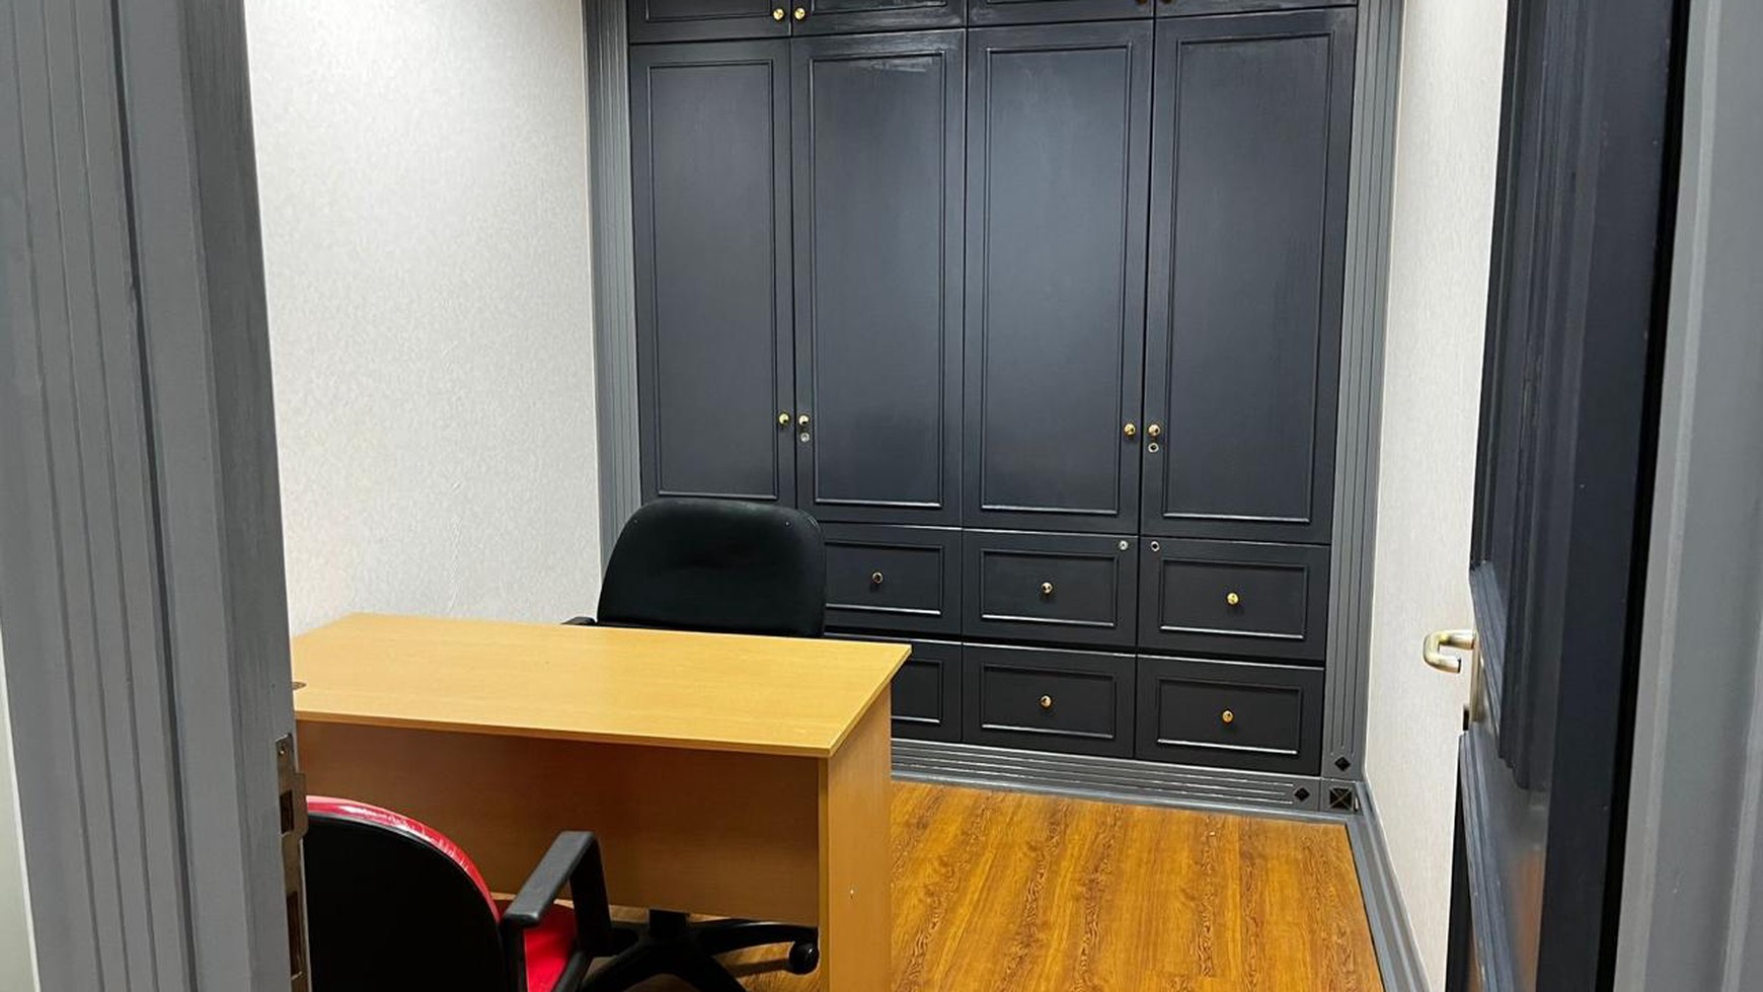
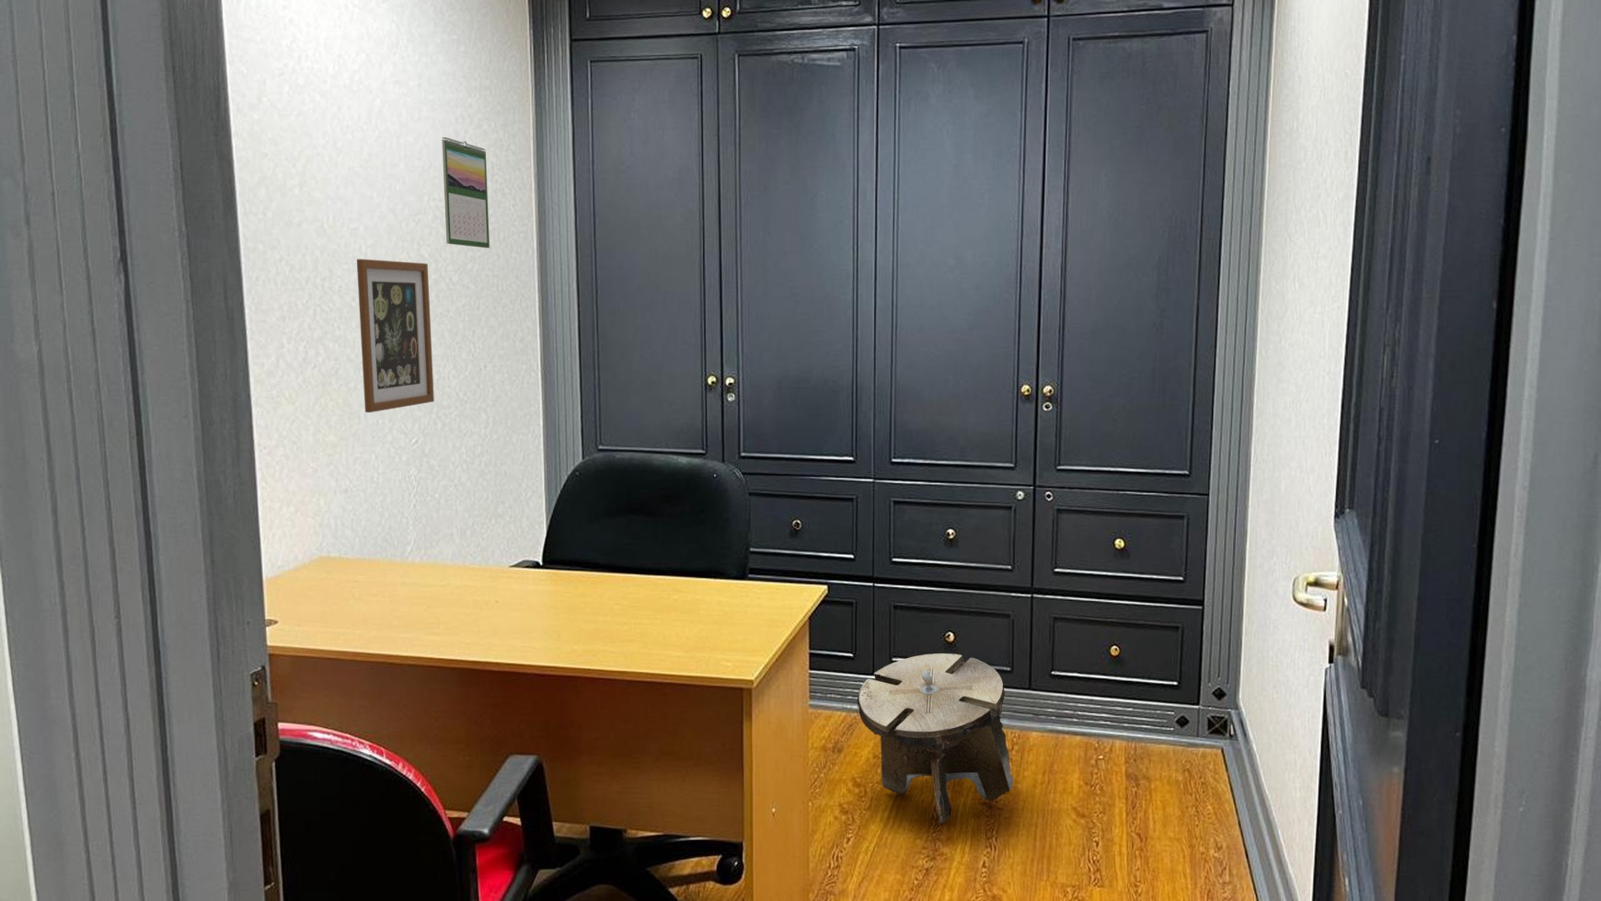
+ wall art [356,259,435,414]
+ stool [857,652,1014,825]
+ calendar [441,136,490,249]
